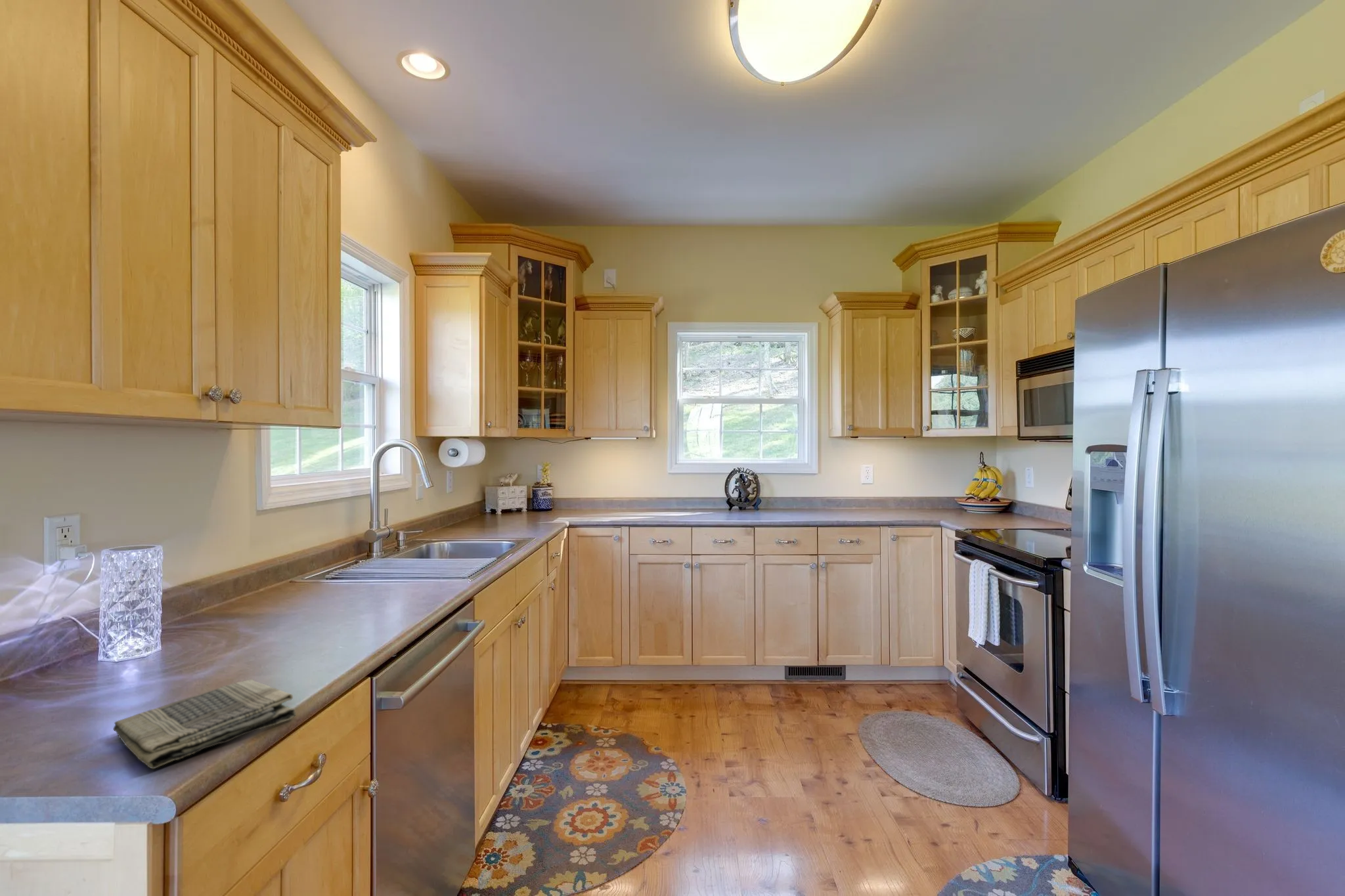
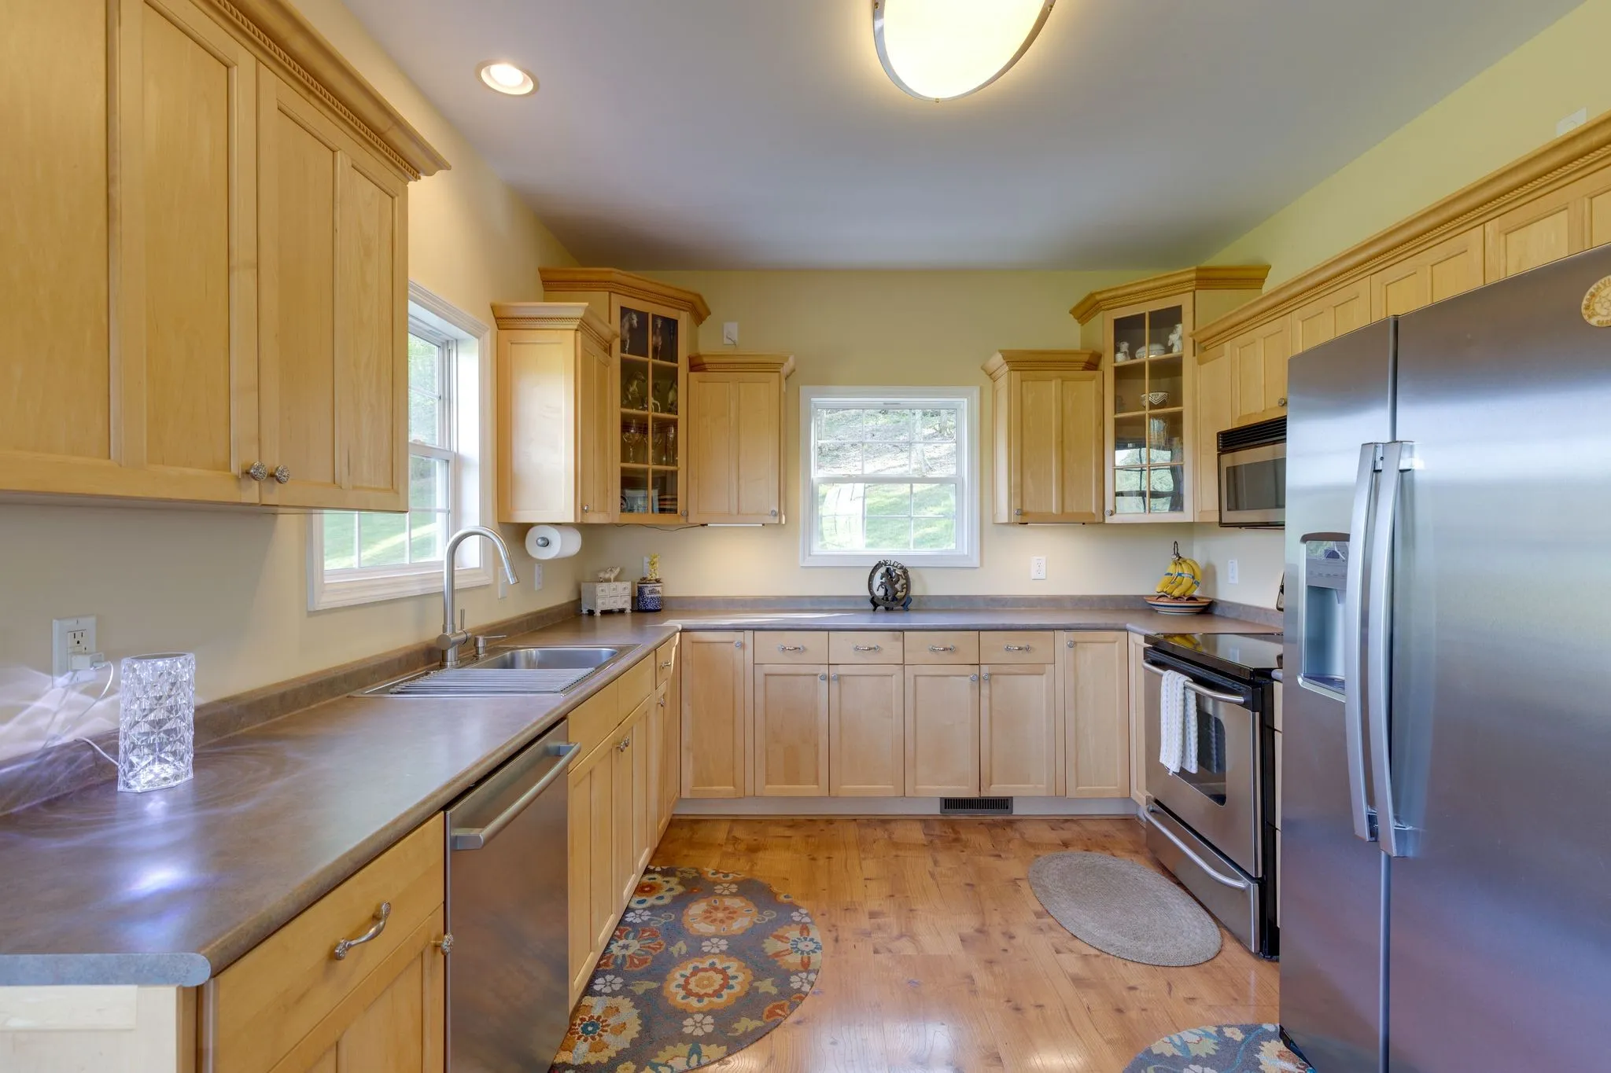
- dish towel [112,679,297,769]
